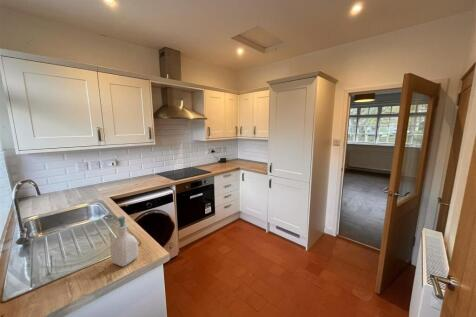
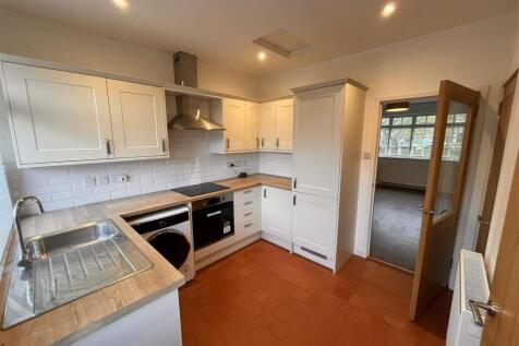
- soap bottle [109,215,139,267]
